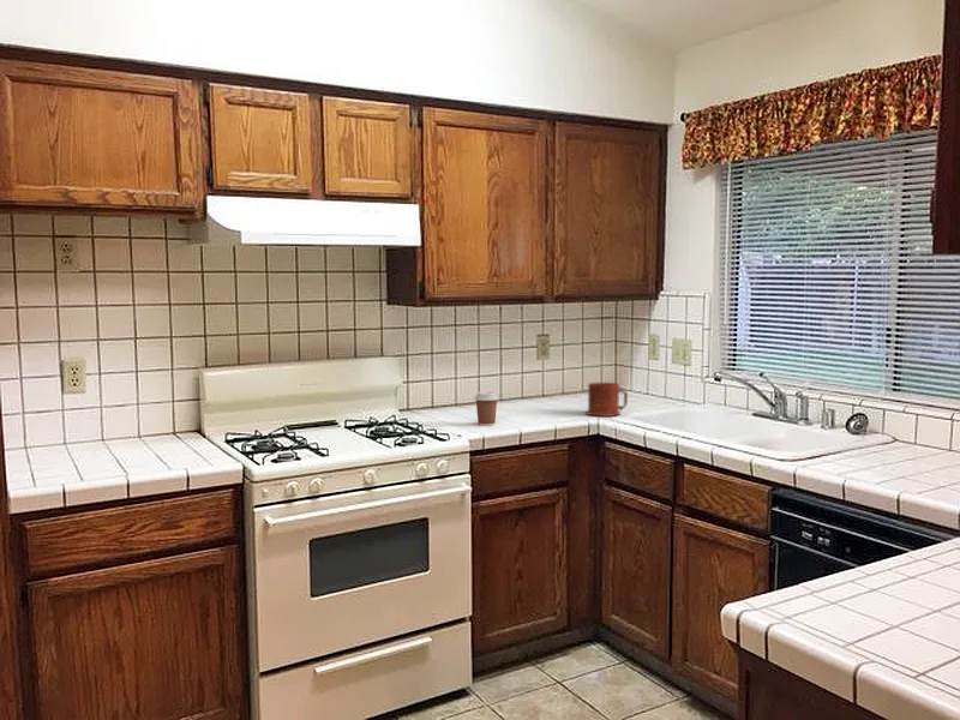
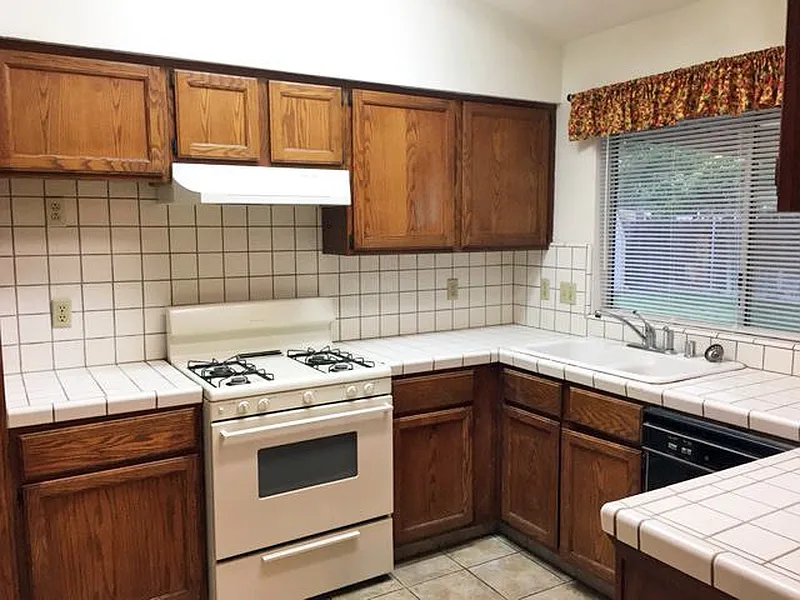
- coffee cup [473,390,499,427]
- mug [586,382,629,418]
